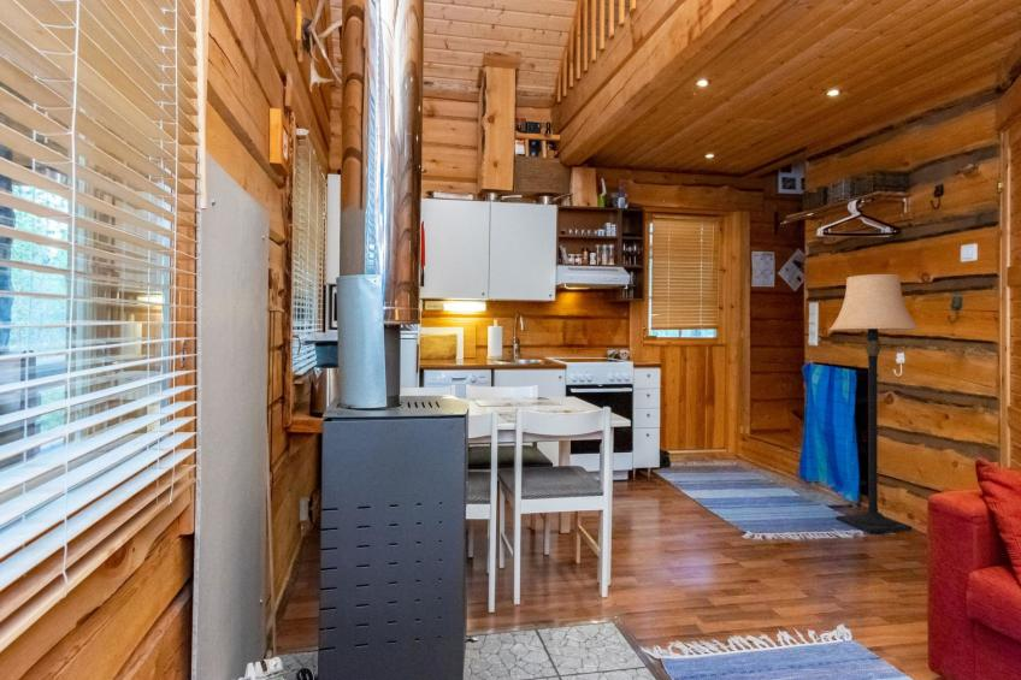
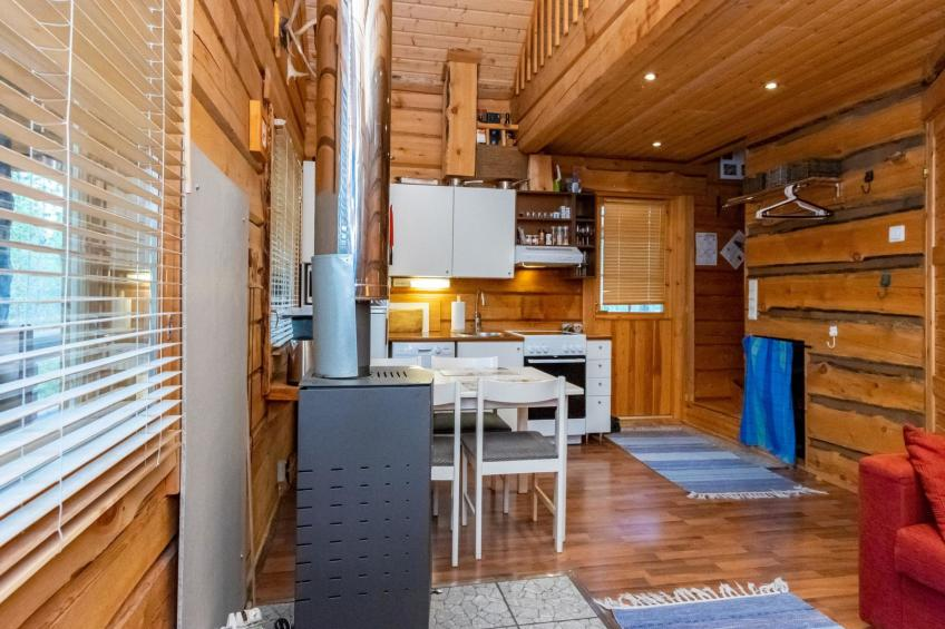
- lamp [828,273,921,534]
